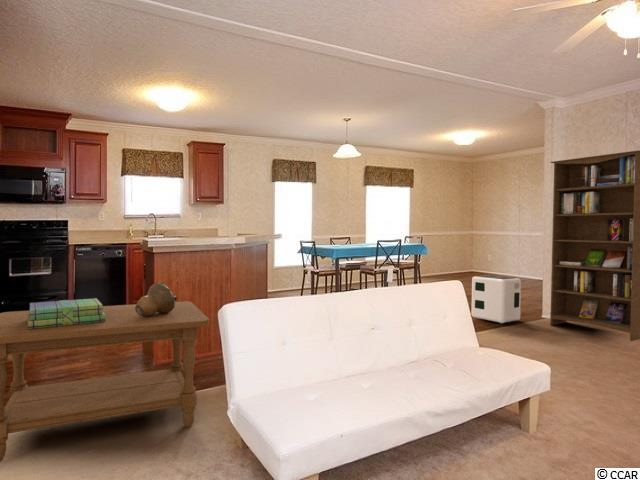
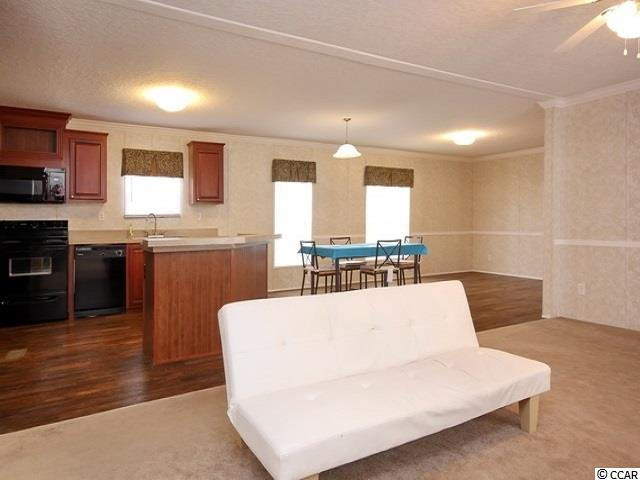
- coffee table [0,300,210,463]
- decorative bowl [135,281,178,317]
- stack of books [27,297,106,329]
- air purifier [470,274,522,324]
- bookcase [549,149,640,342]
